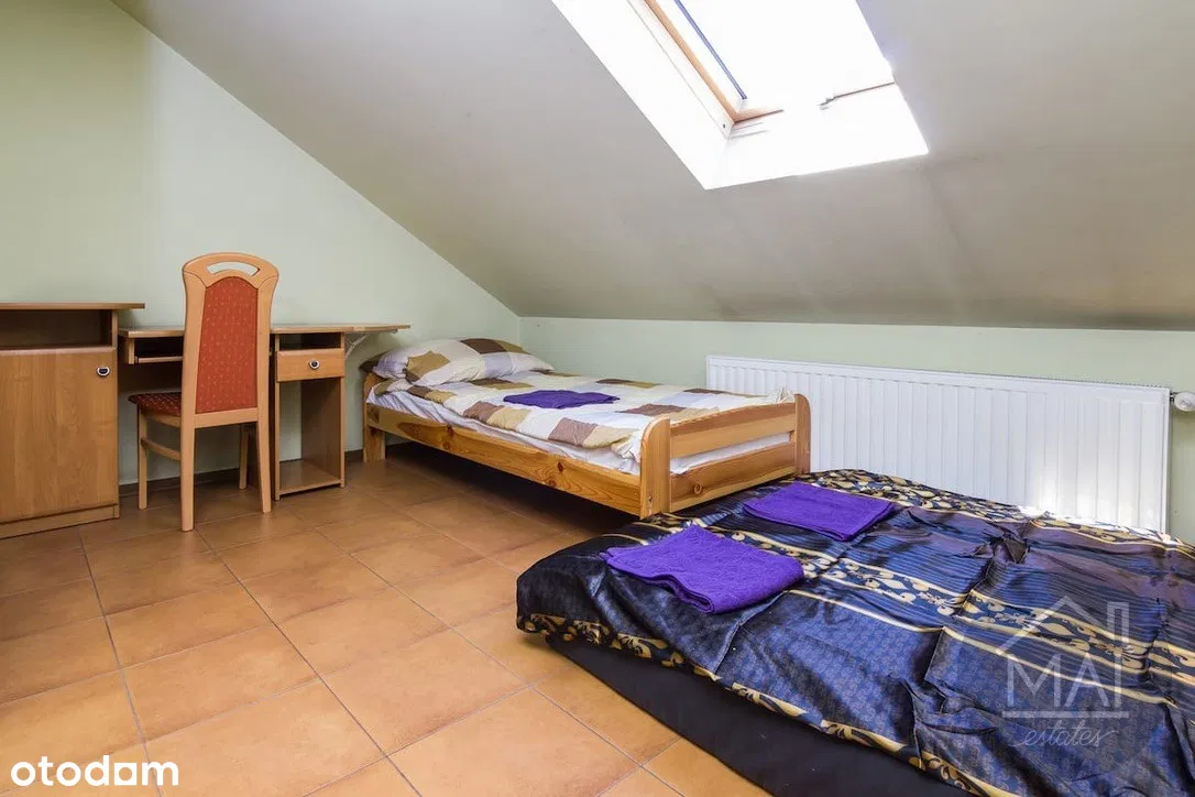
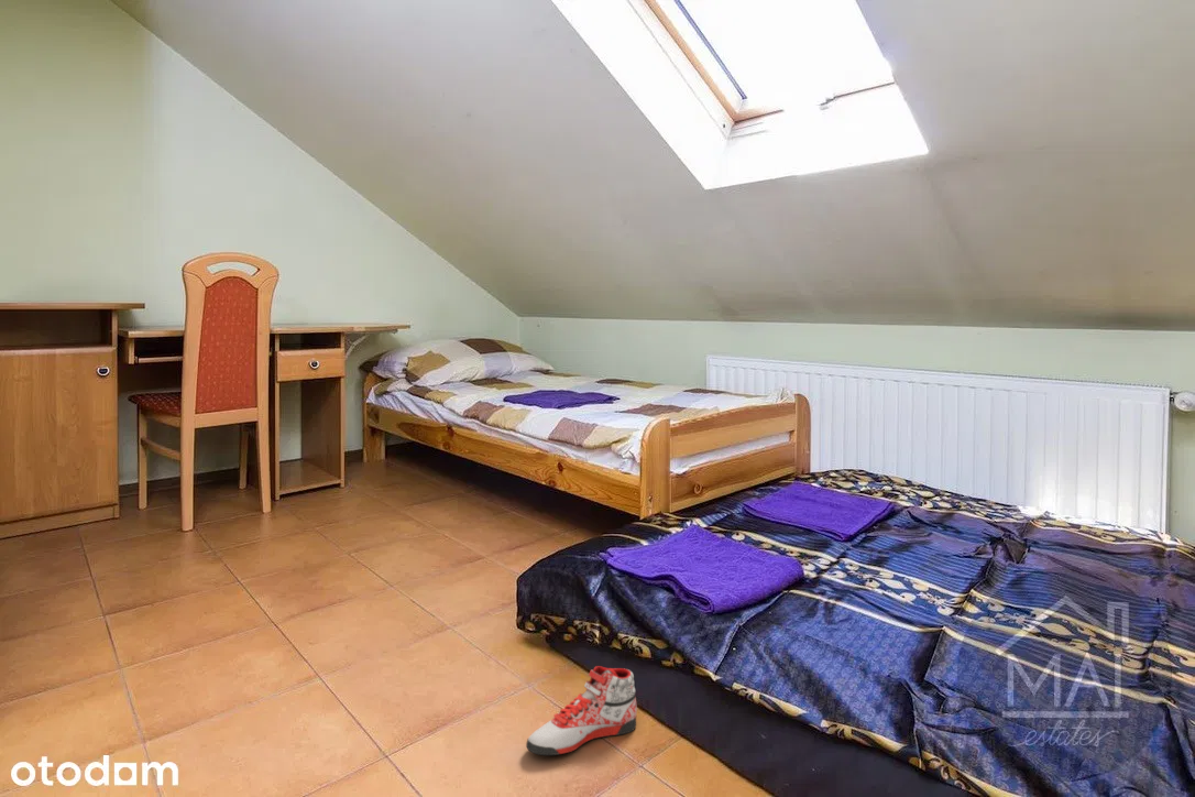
+ sneaker [525,665,638,756]
